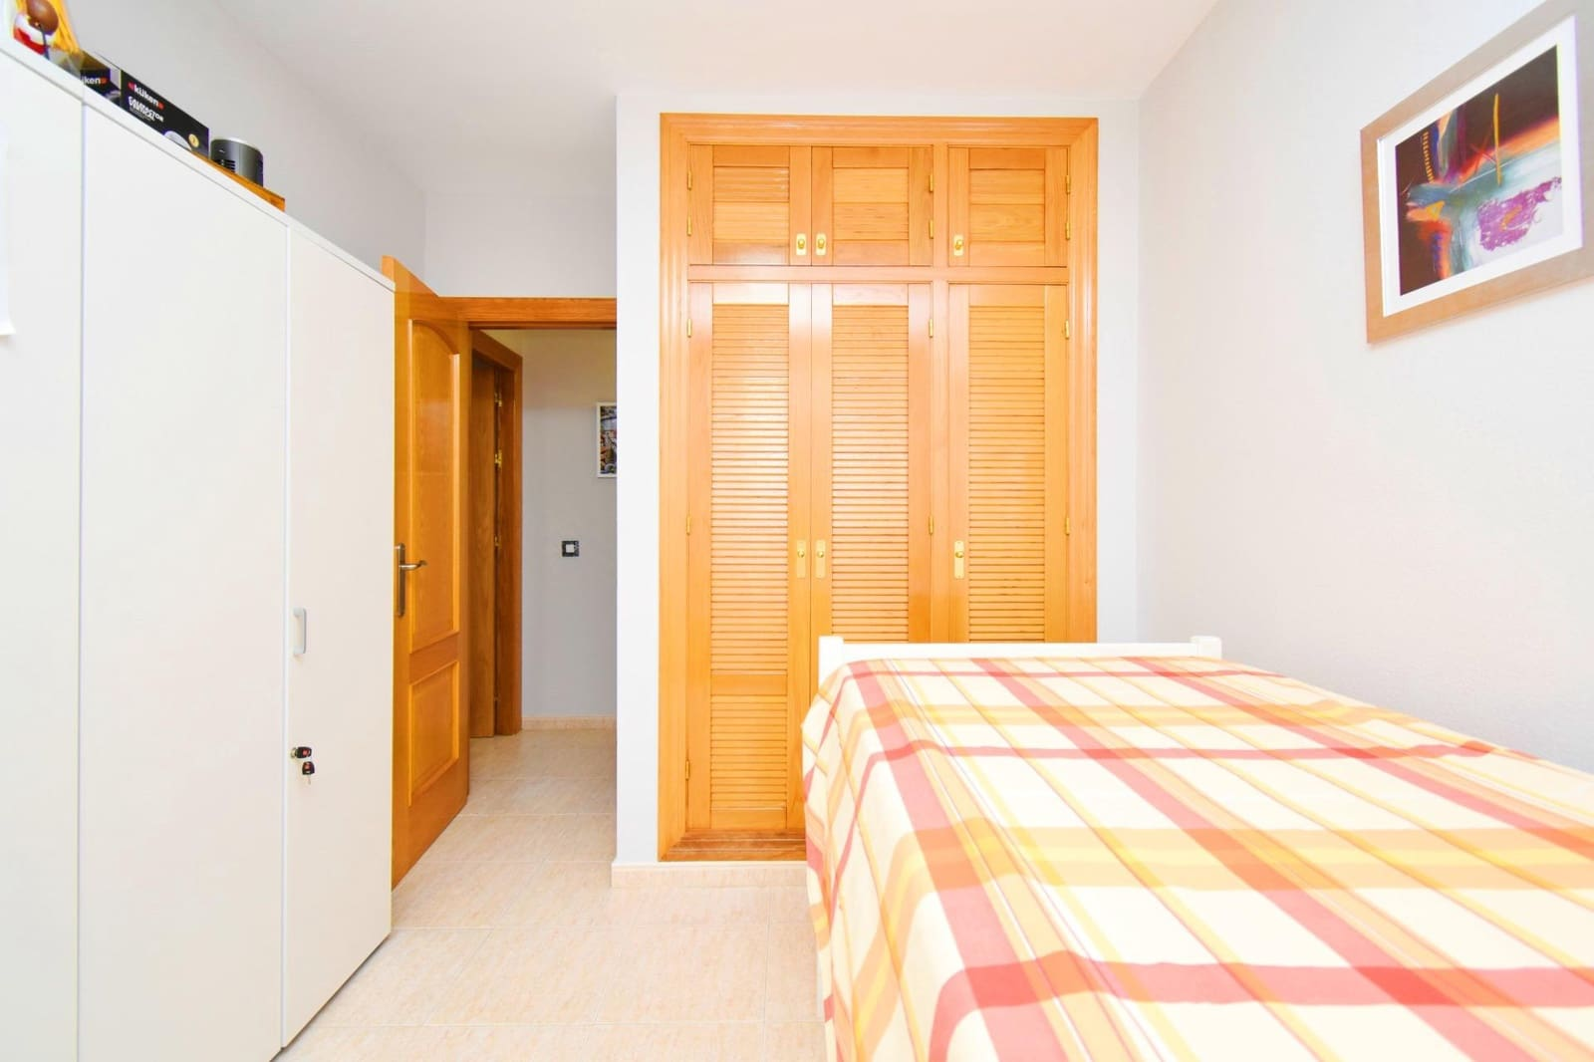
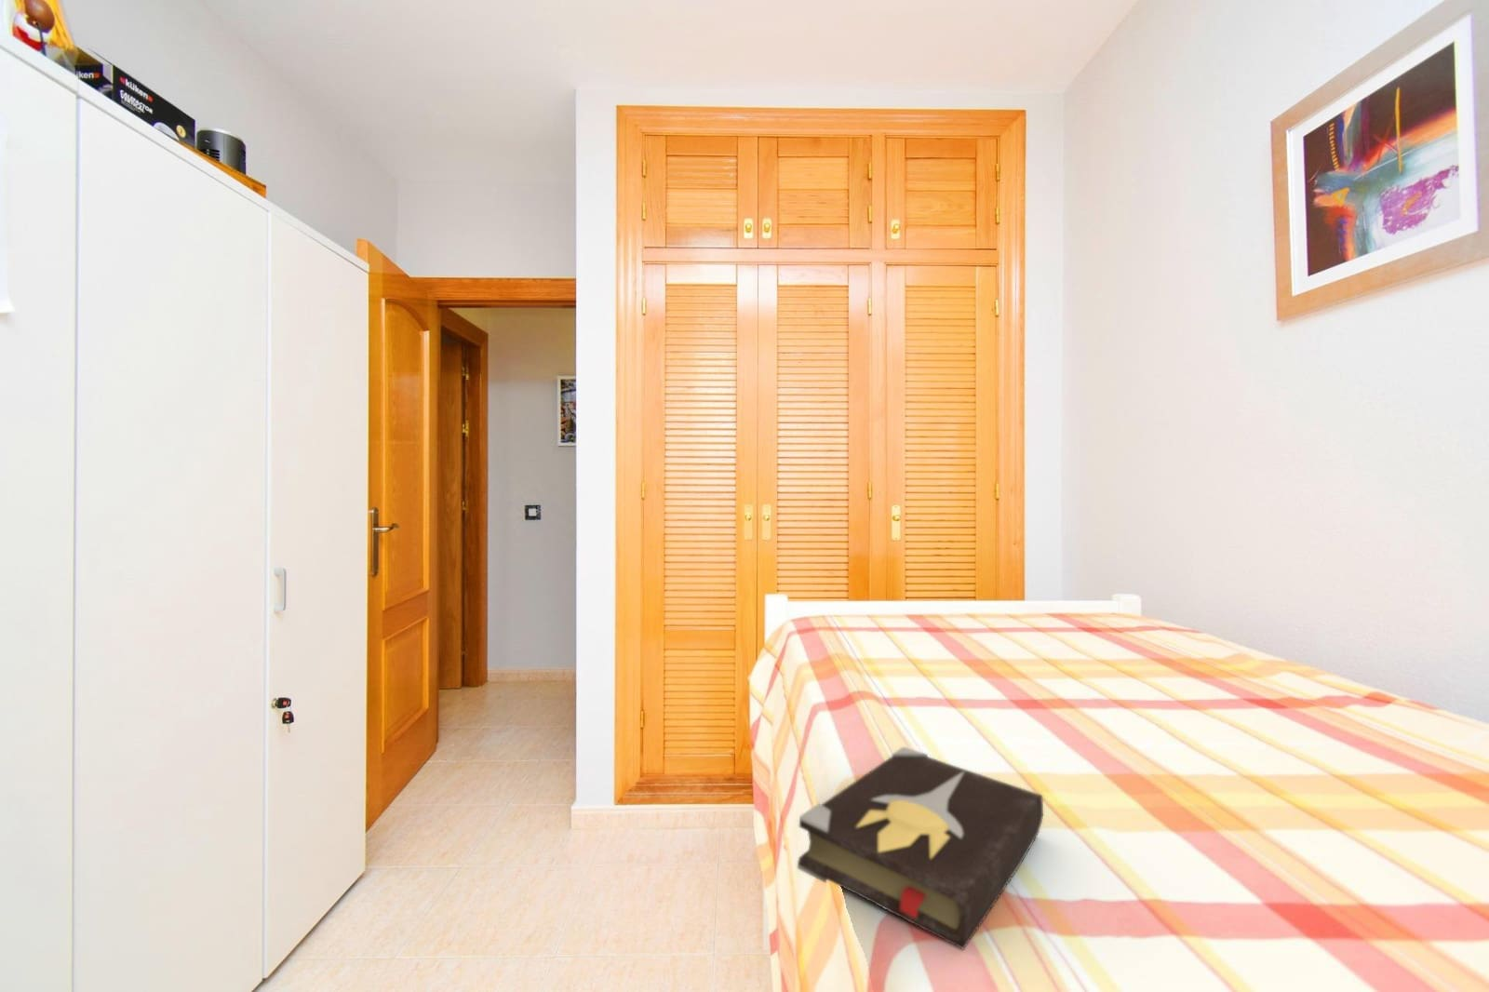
+ hardback book [797,745,1044,950]
